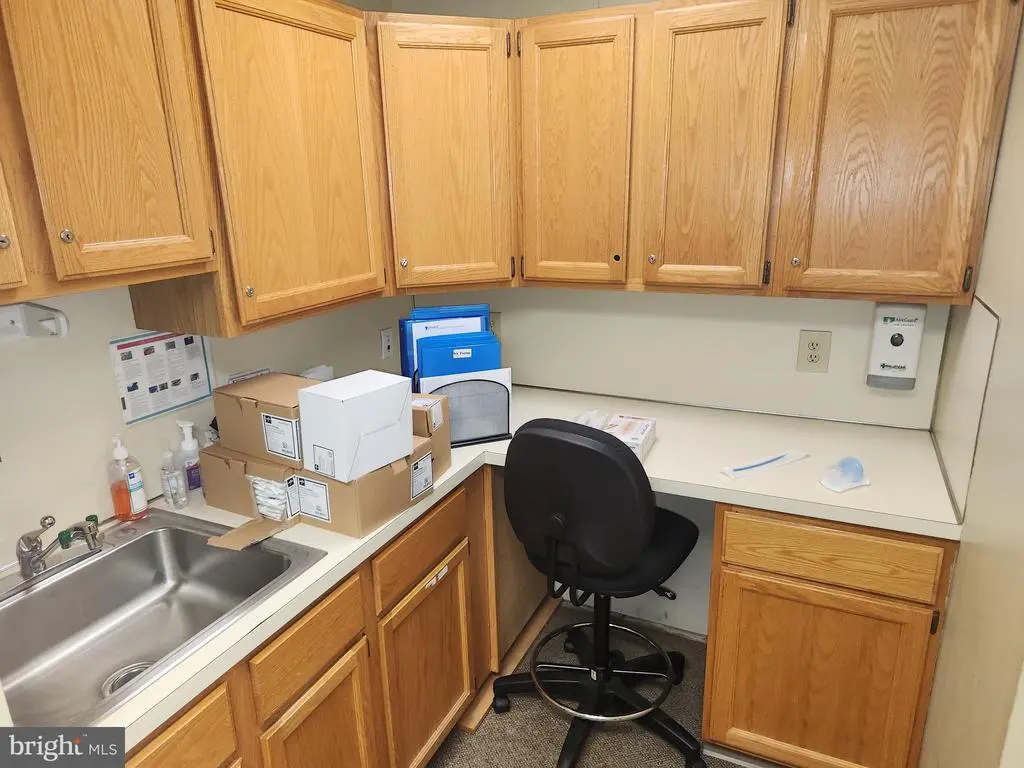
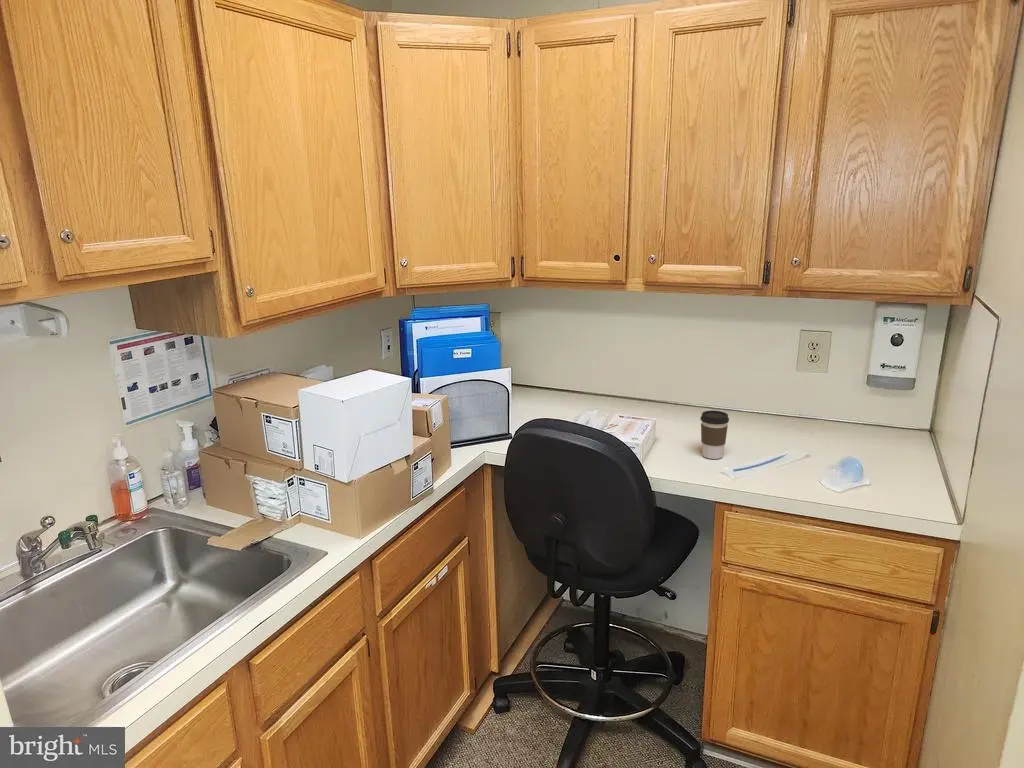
+ coffee cup [699,410,730,460]
